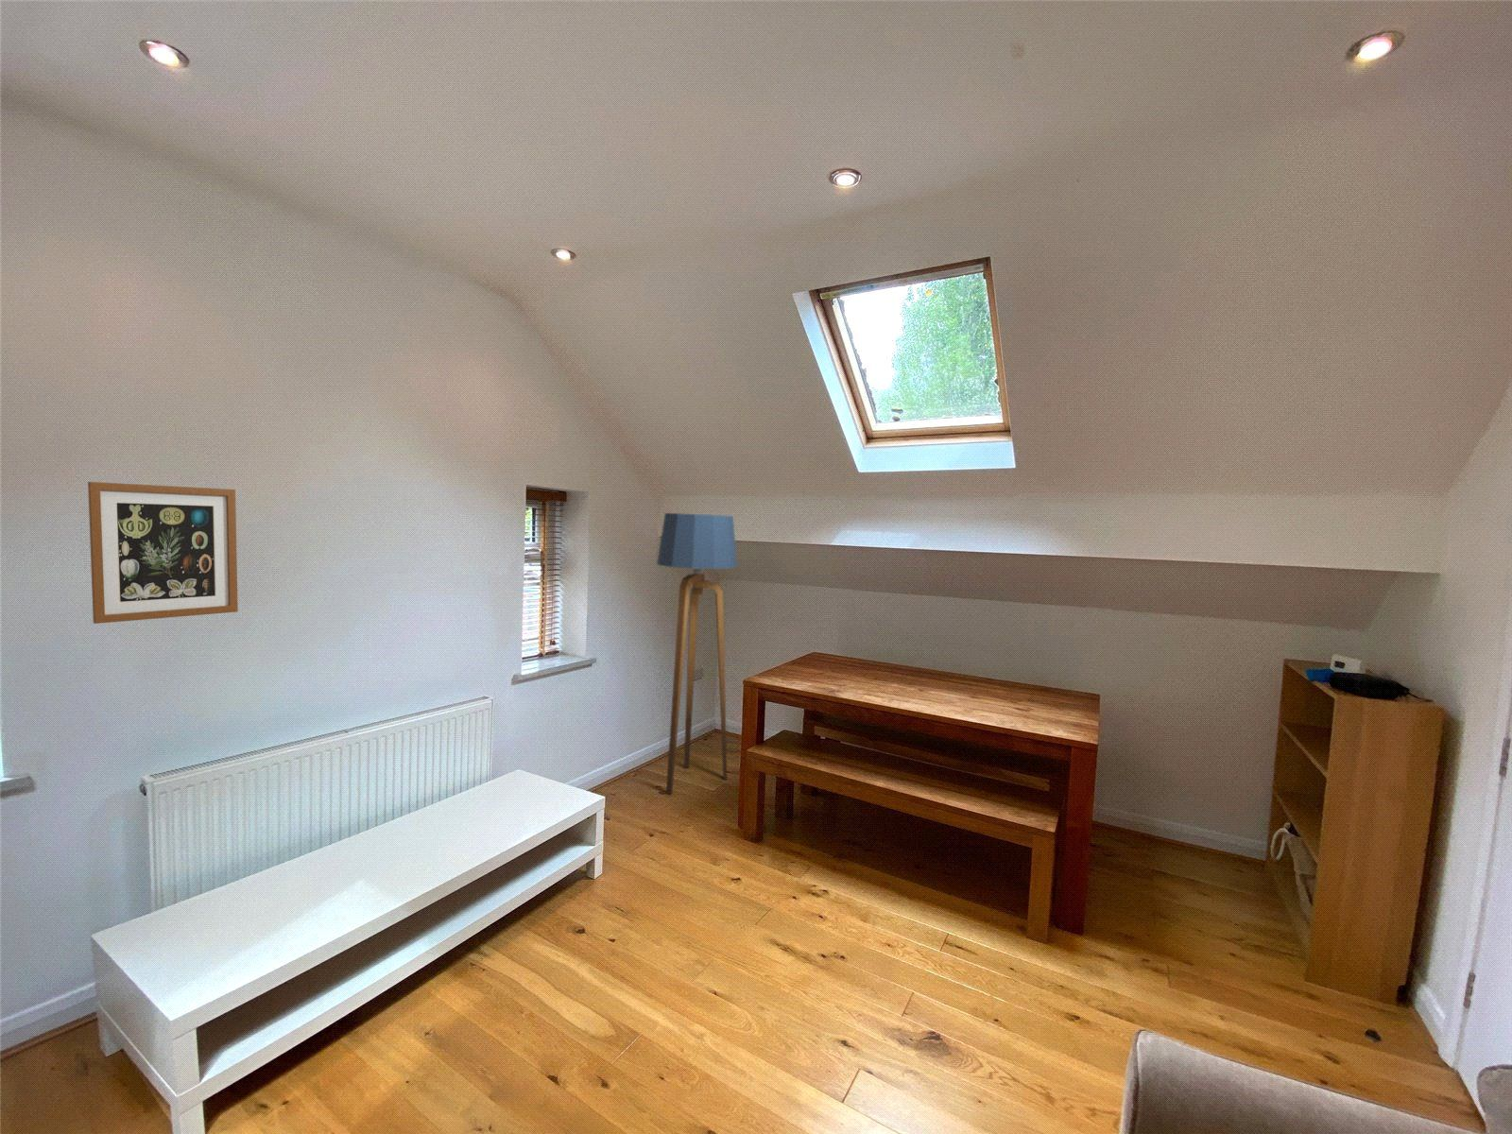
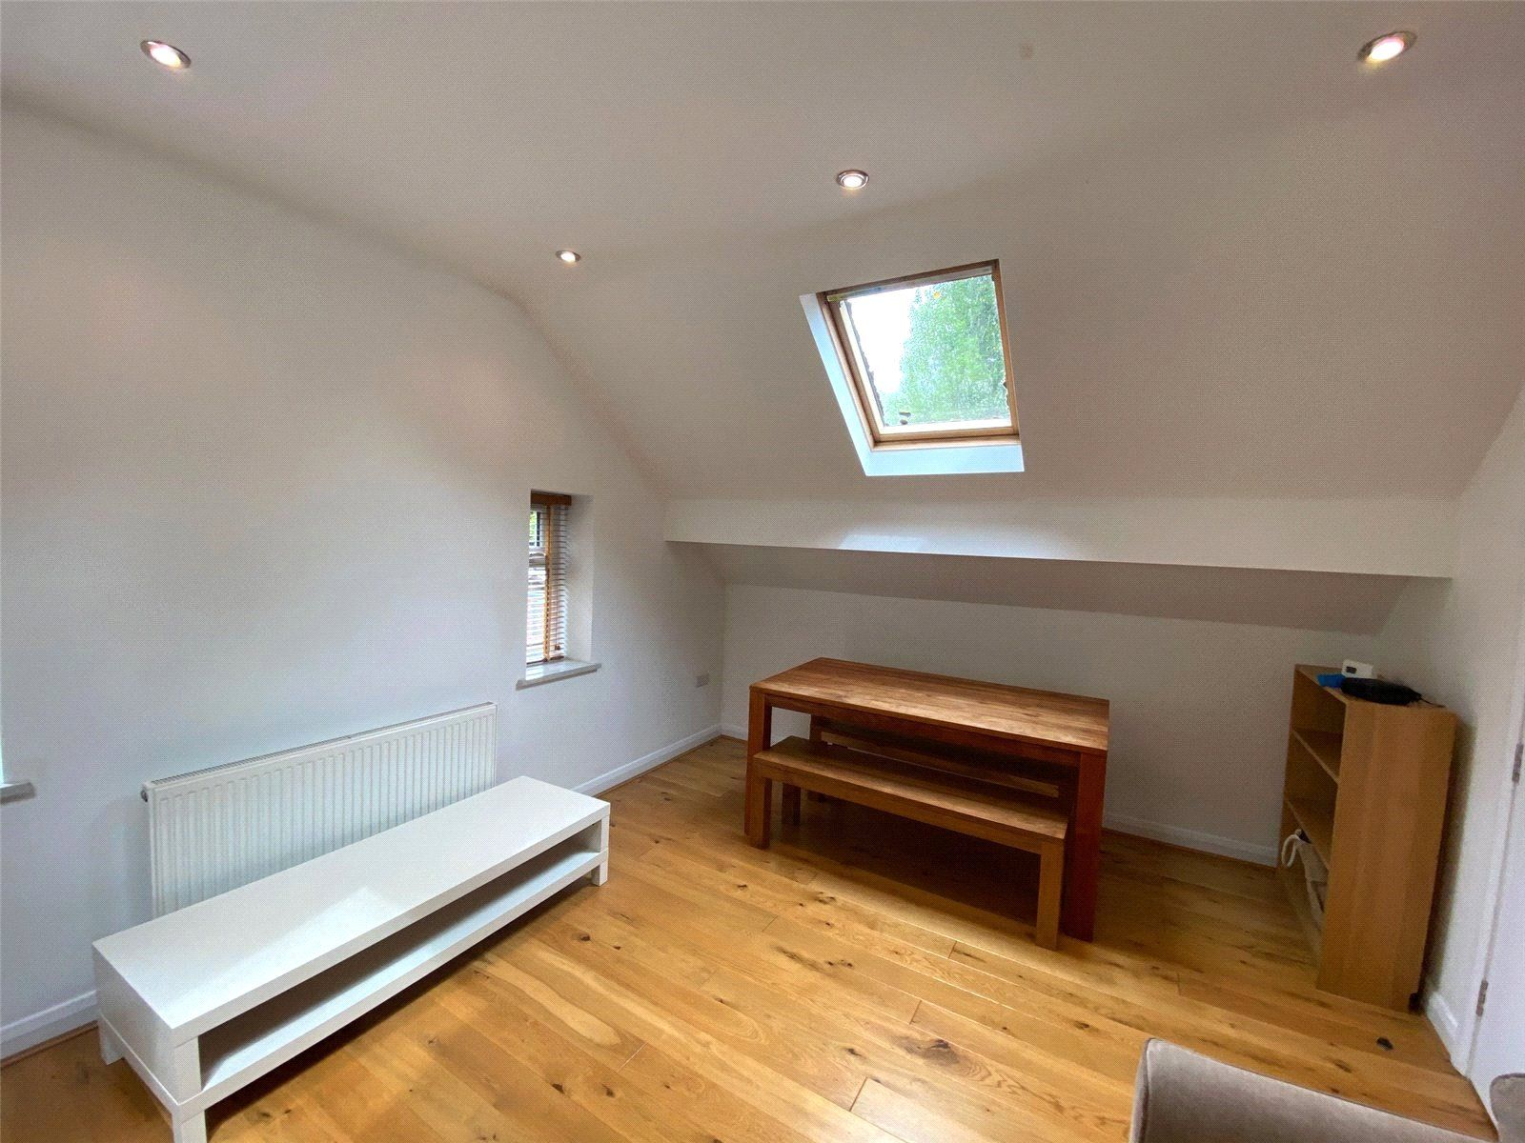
- floor lamp [656,512,738,796]
- wall art [87,481,239,624]
